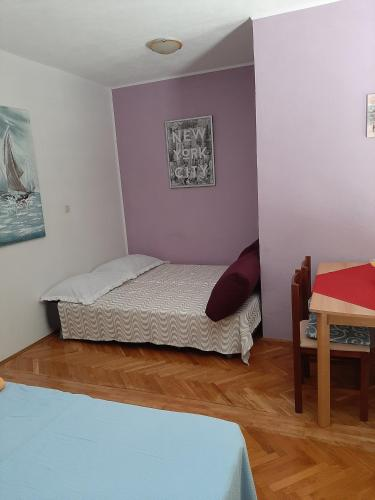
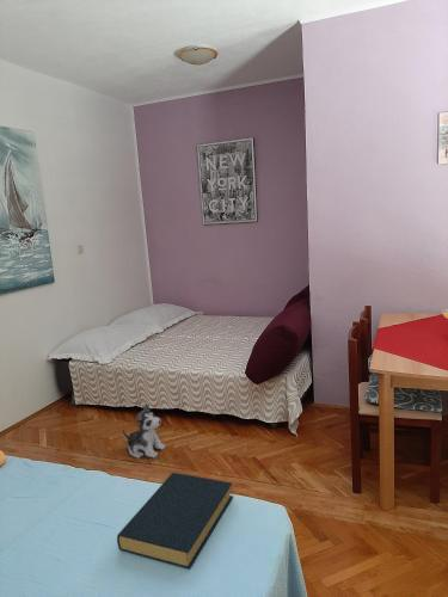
+ plush toy [121,402,167,460]
+ hardback book [116,472,234,571]
